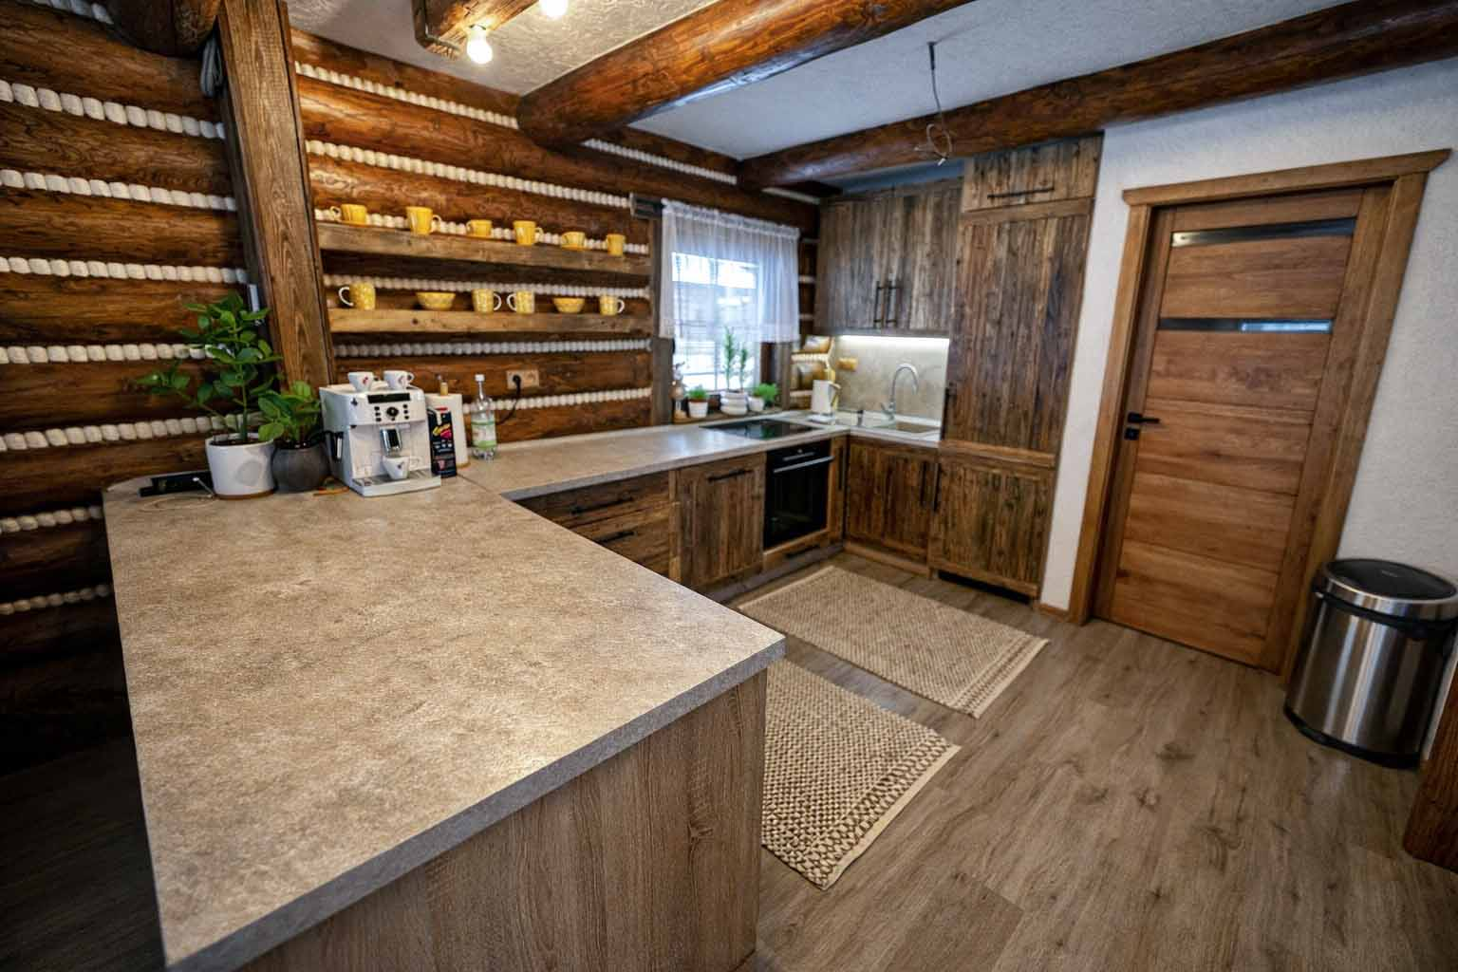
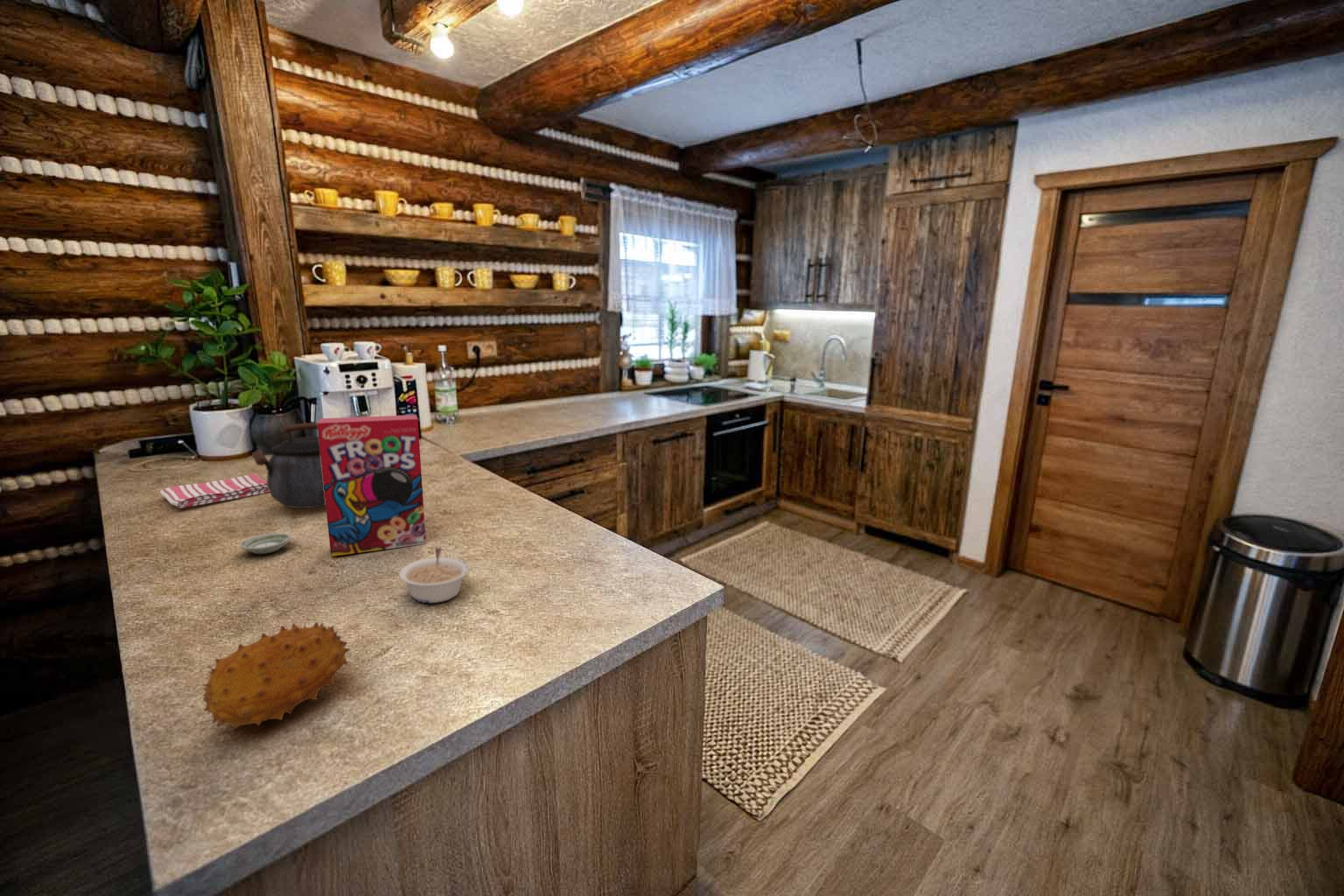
+ cereal box [317,414,427,557]
+ saucer [239,532,292,555]
+ legume [398,547,470,604]
+ kettle [251,423,325,509]
+ dish towel [158,472,269,509]
+ fruit [202,621,352,731]
